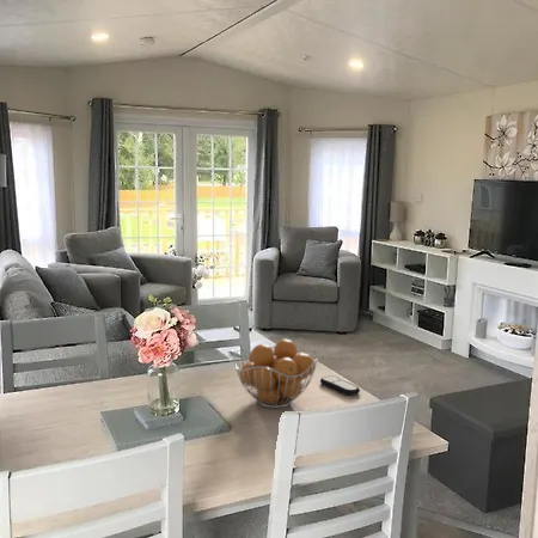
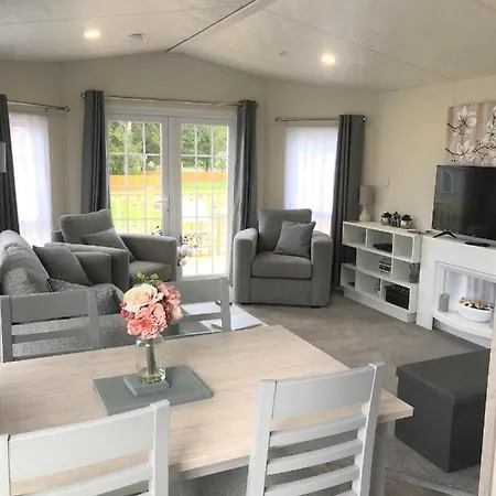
- remote control [319,374,361,397]
- fruit basket [233,337,318,409]
